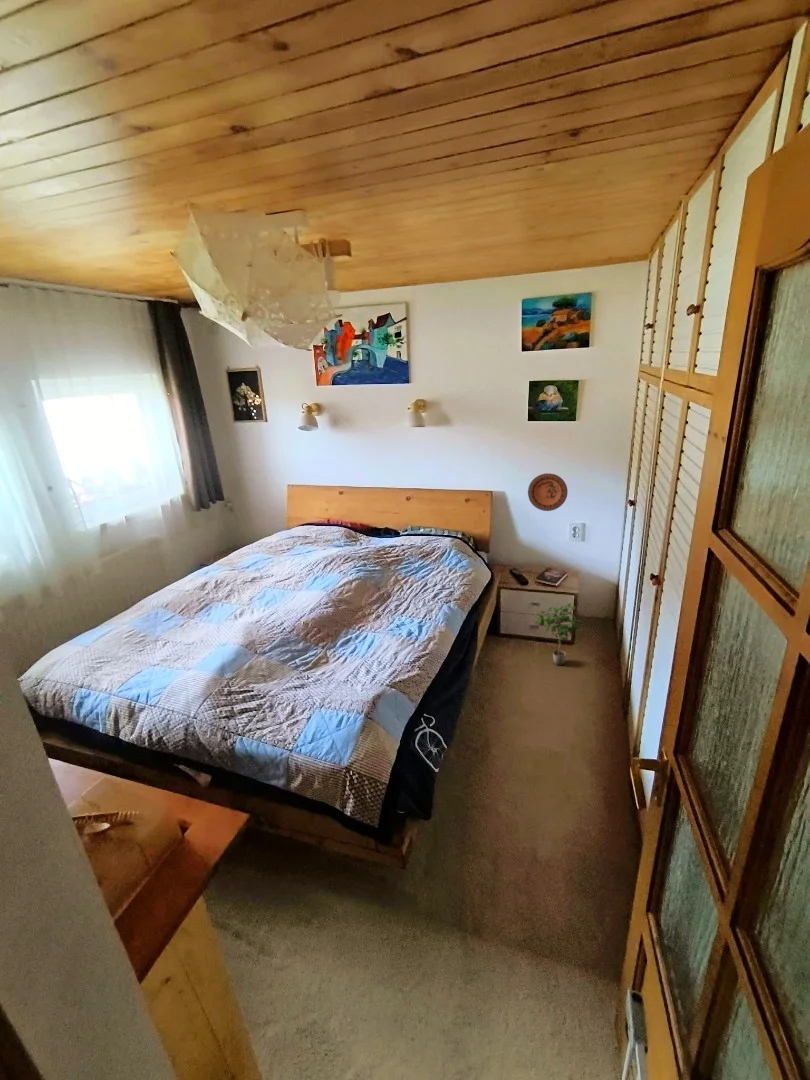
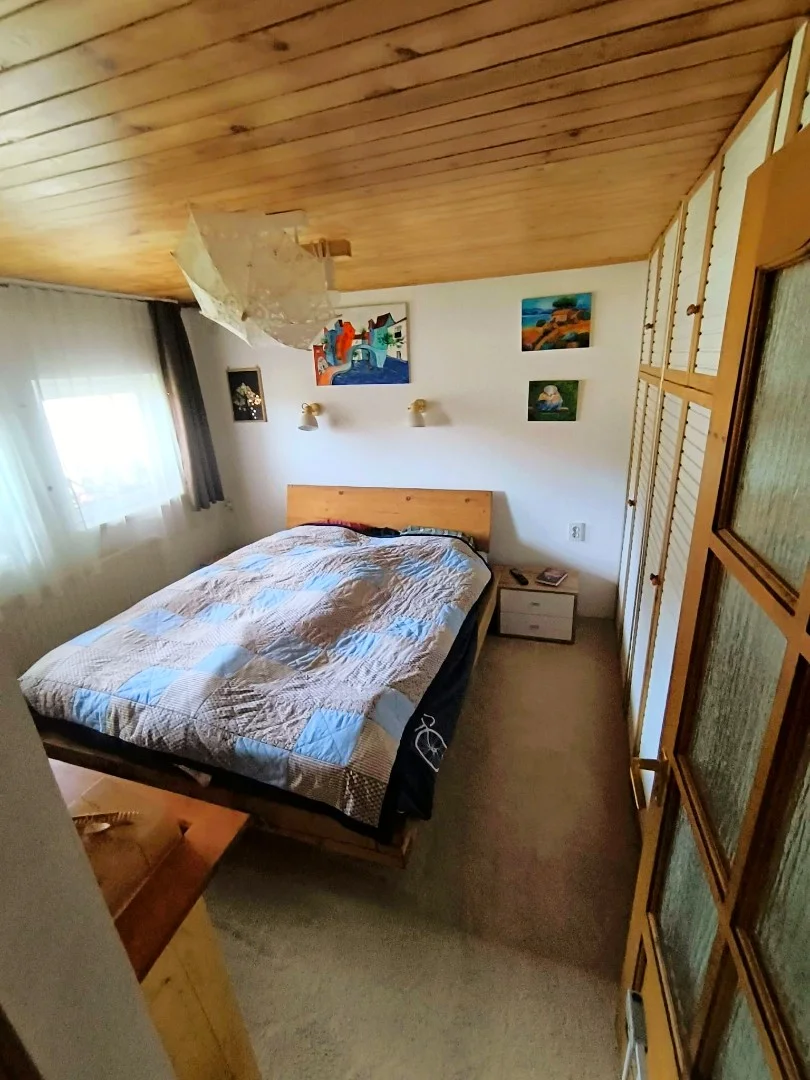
- decorative plate [527,472,569,512]
- potted plant [533,603,583,666]
